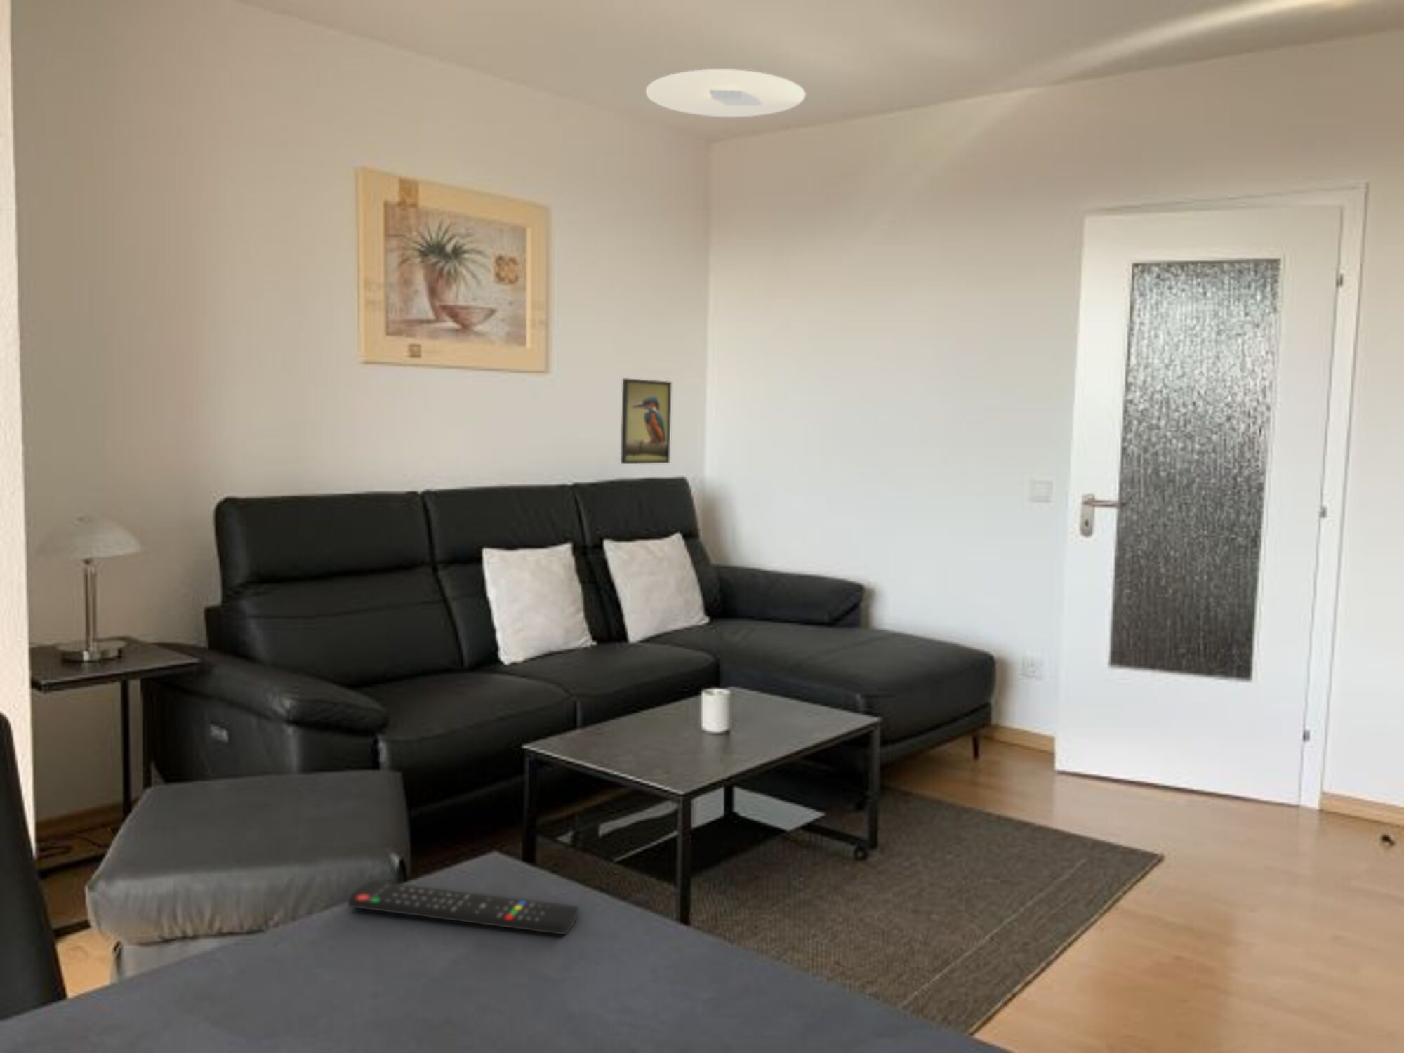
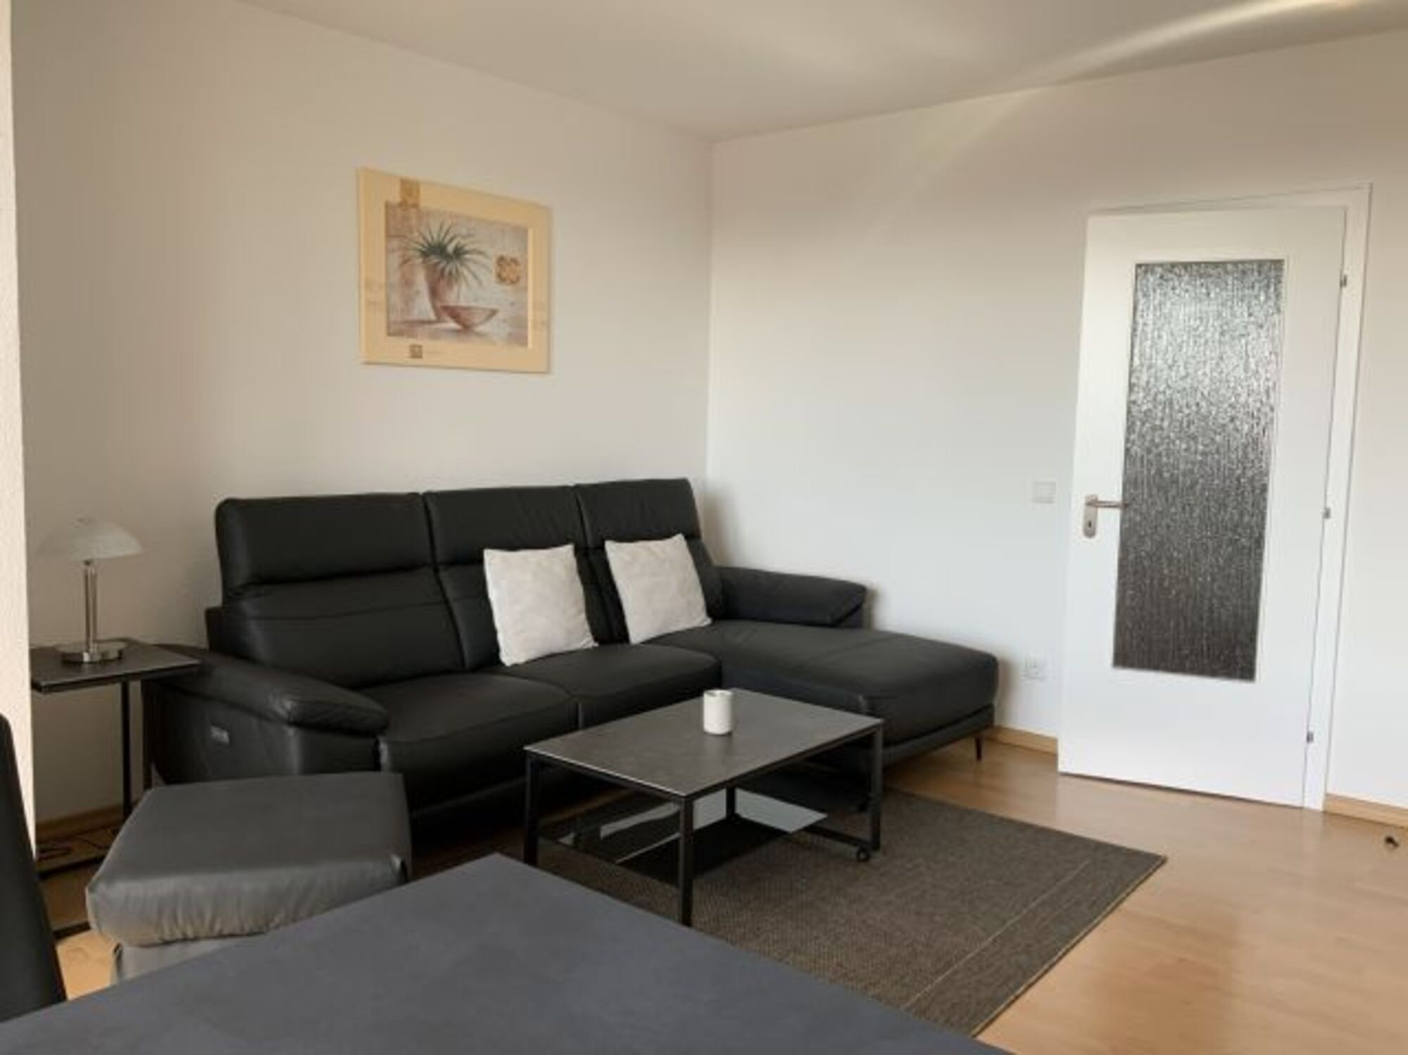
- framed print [620,377,672,465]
- remote control [347,880,579,935]
- ceiling light [646,69,806,118]
